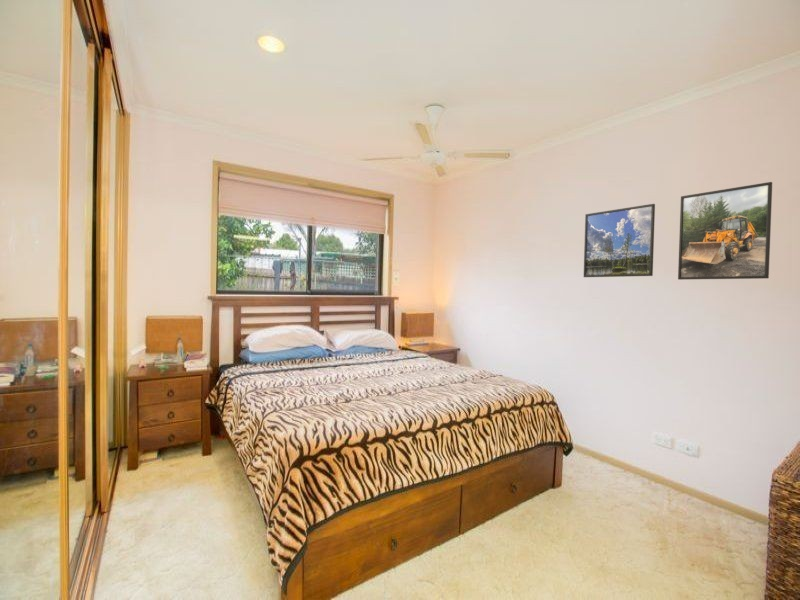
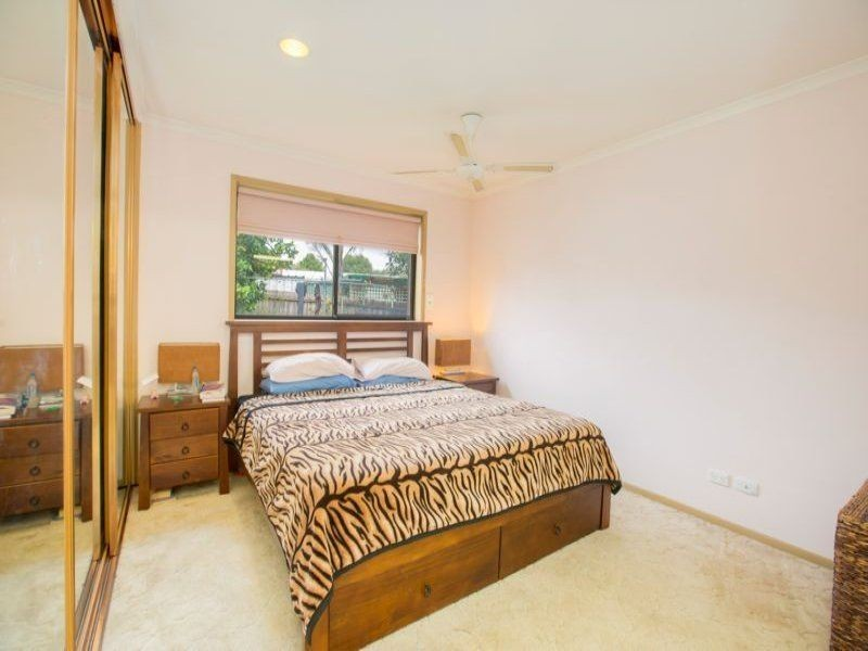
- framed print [677,181,773,281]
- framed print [583,203,656,278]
